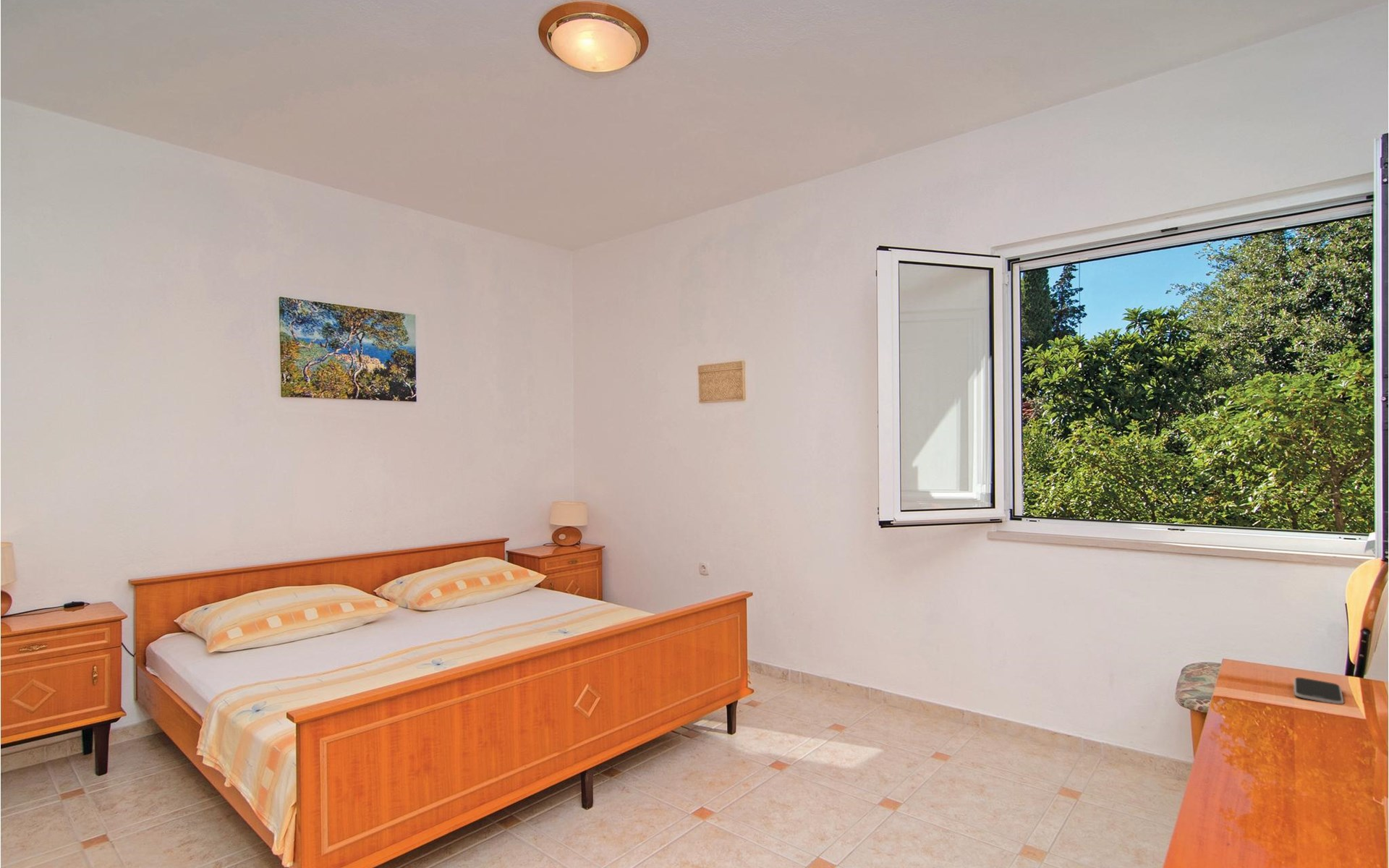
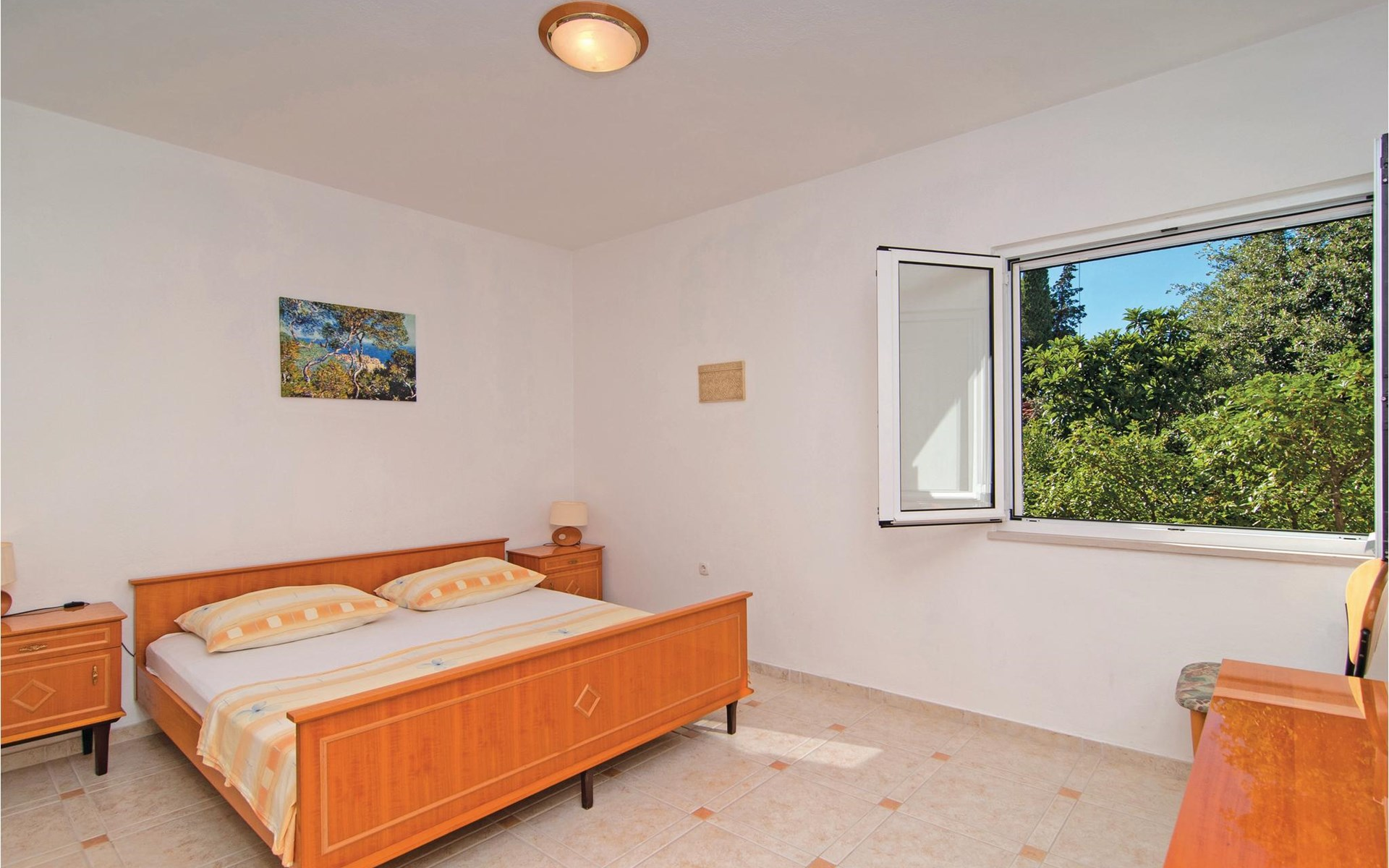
- smartphone [1293,677,1345,705]
